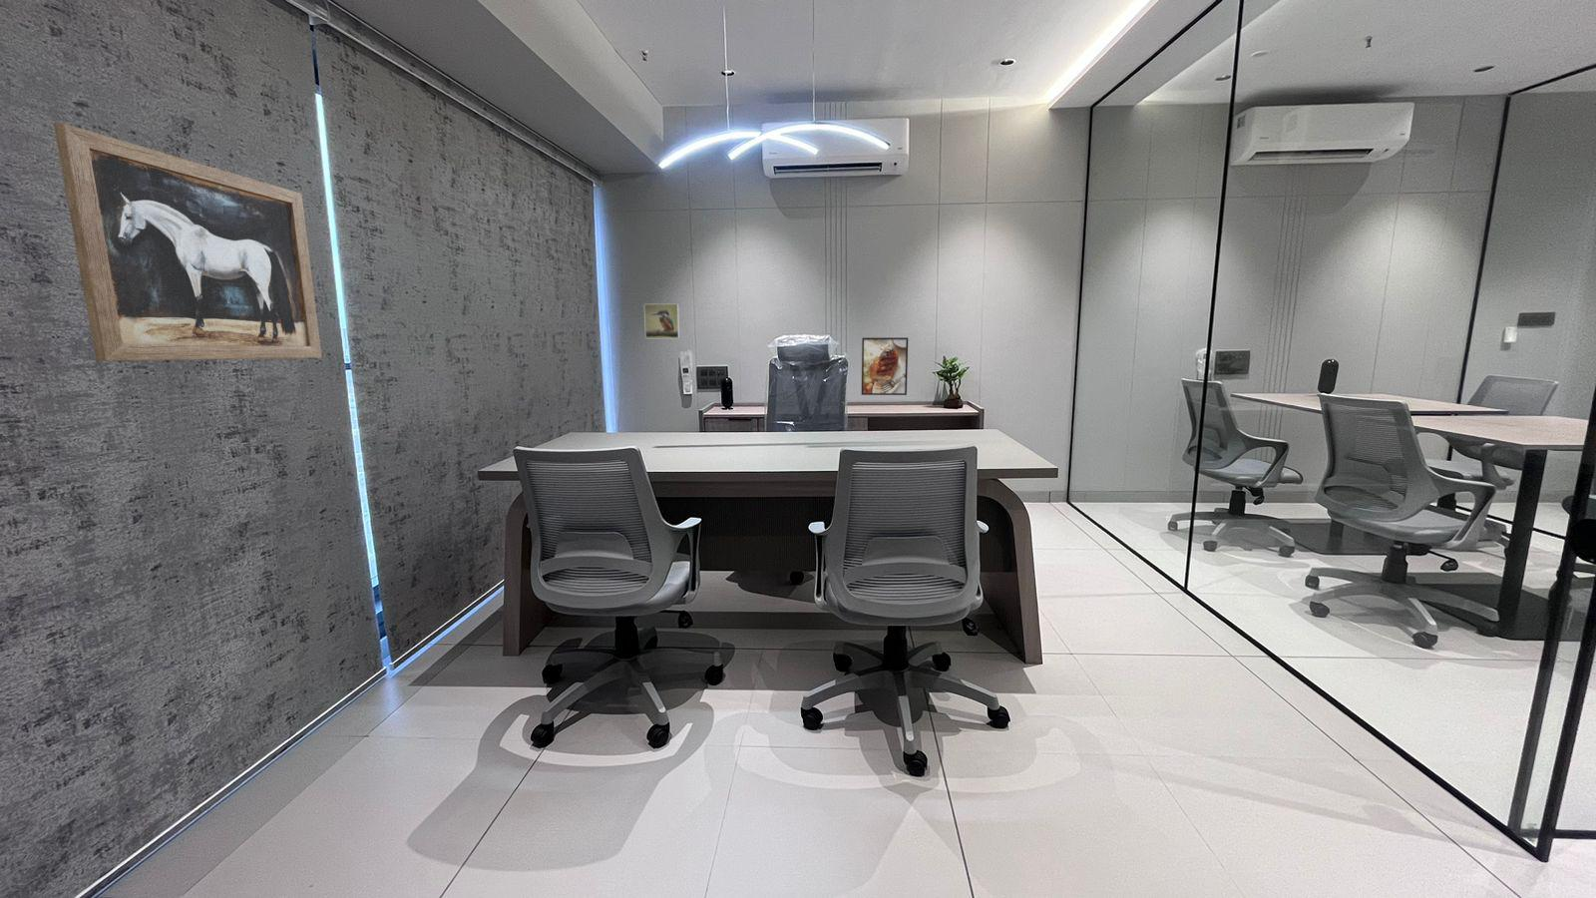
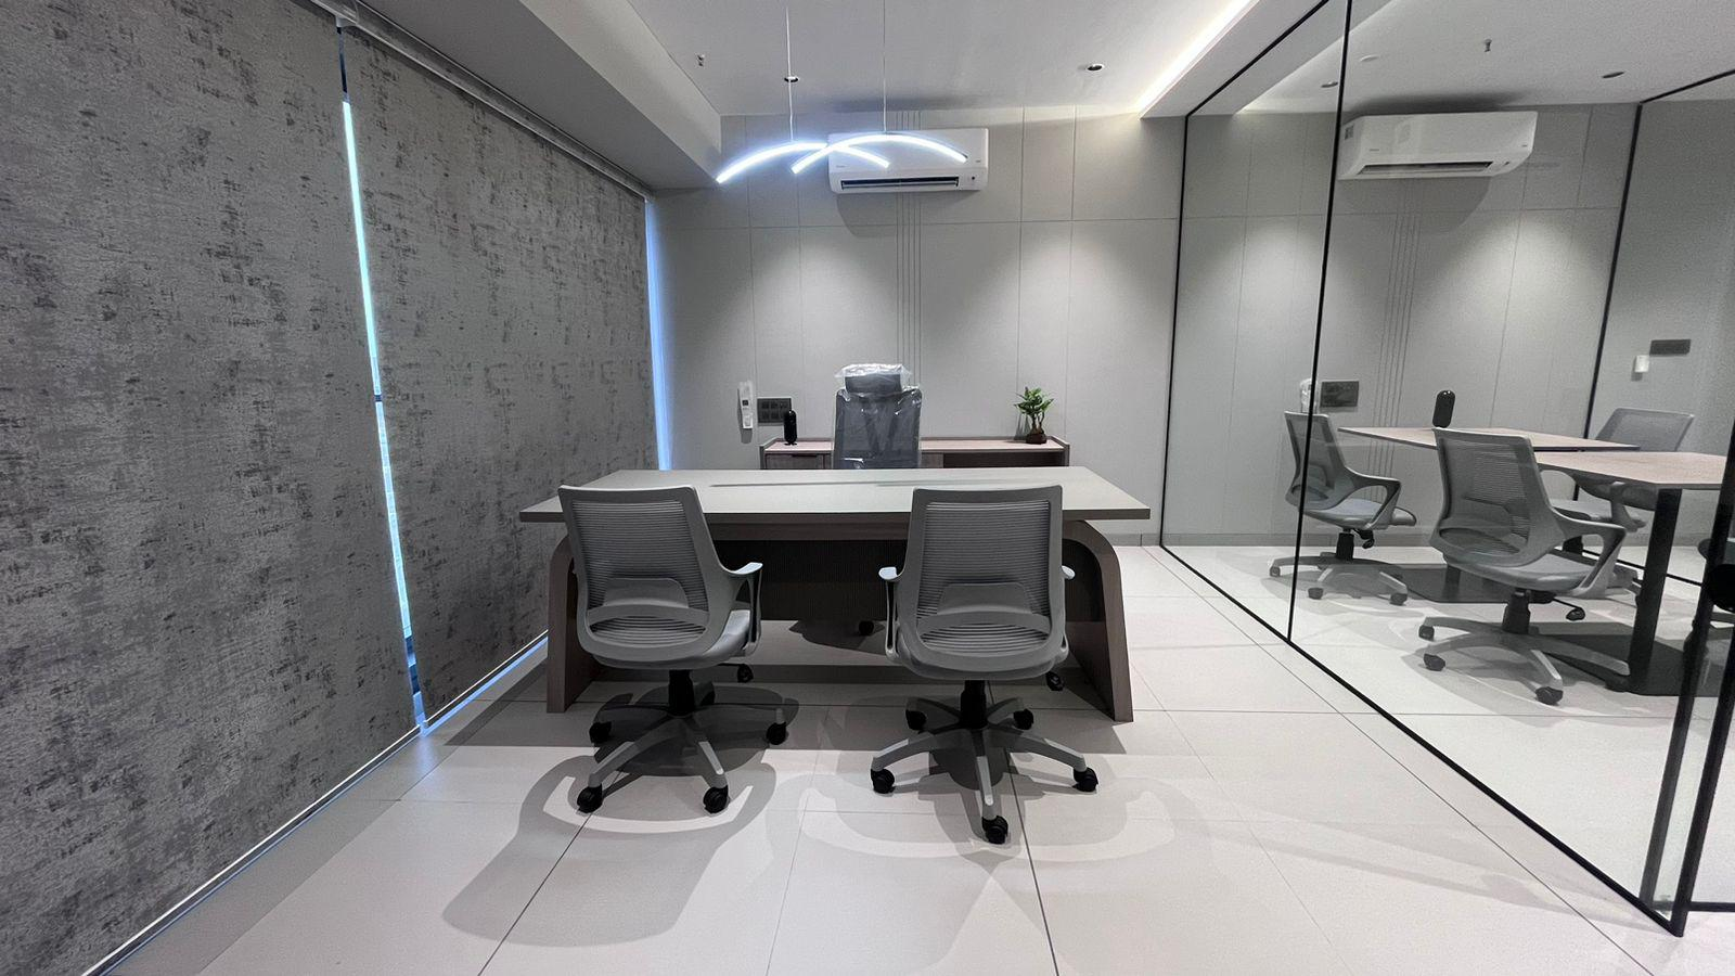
- wall art [53,122,322,362]
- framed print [860,337,909,396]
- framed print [643,304,681,339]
